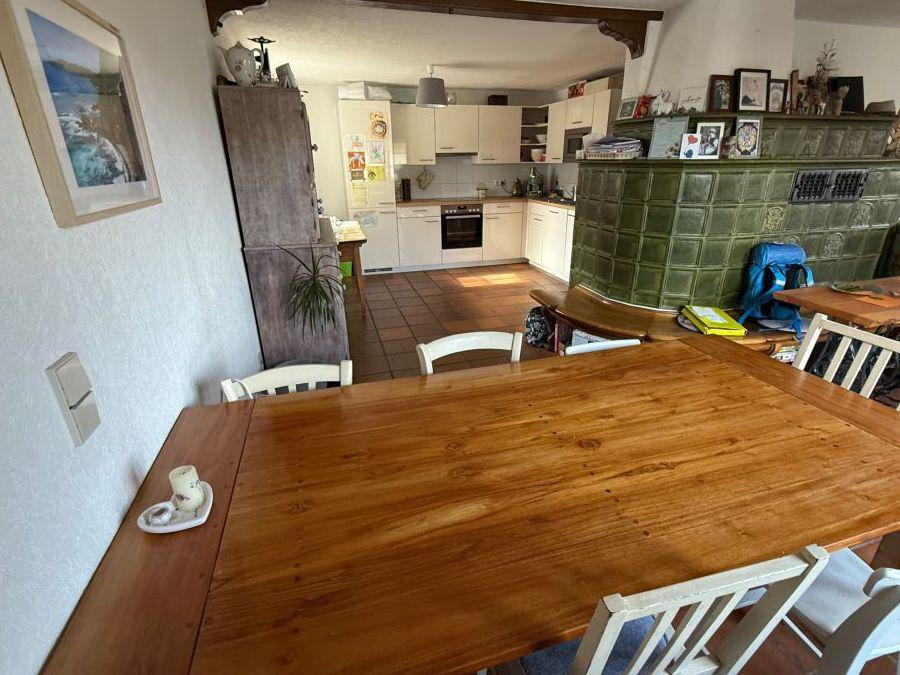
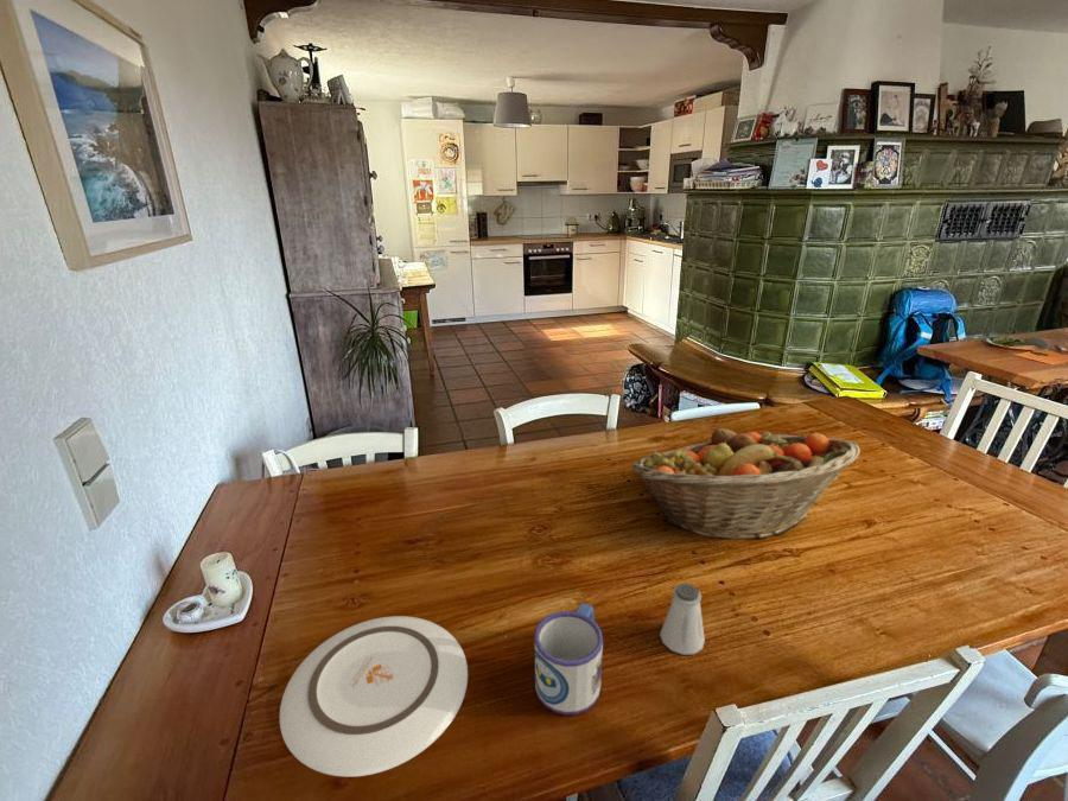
+ saltshaker [659,581,706,656]
+ plate [279,615,469,777]
+ fruit basket [630,427,862,540]
+ mug [534,602,604,716]
